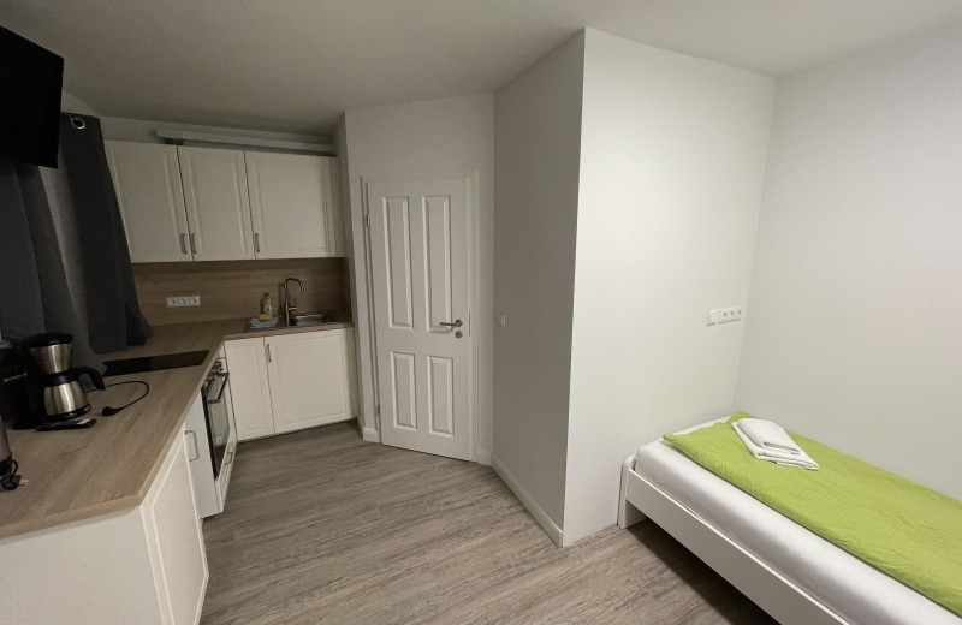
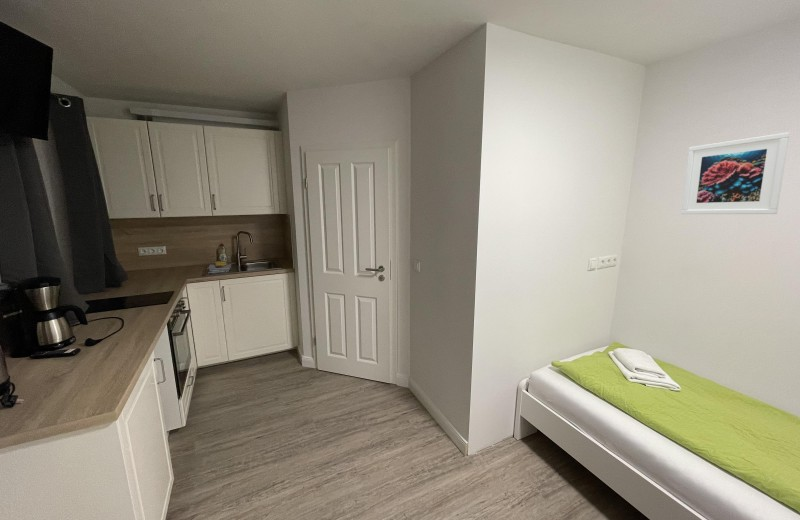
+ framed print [681,132,791,215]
